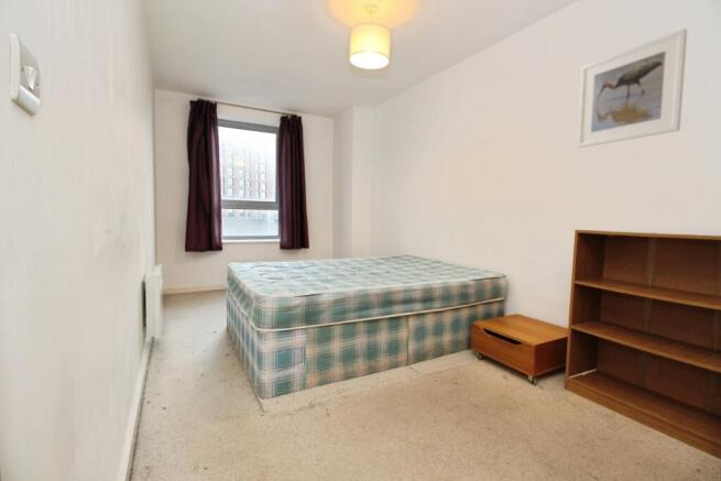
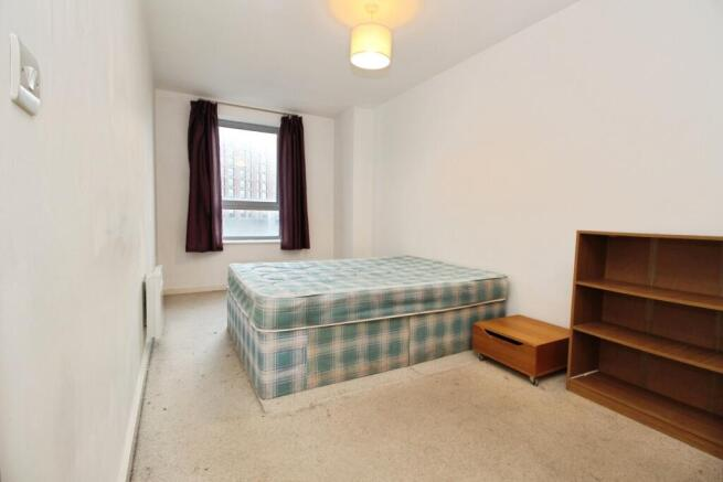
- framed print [576,28,688,149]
